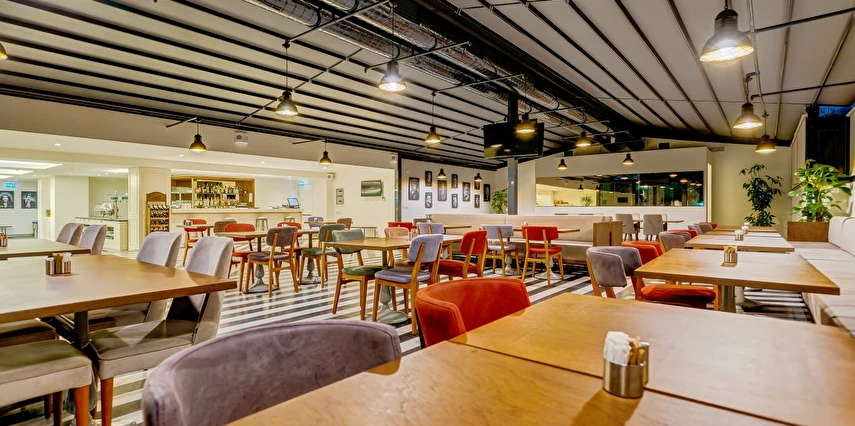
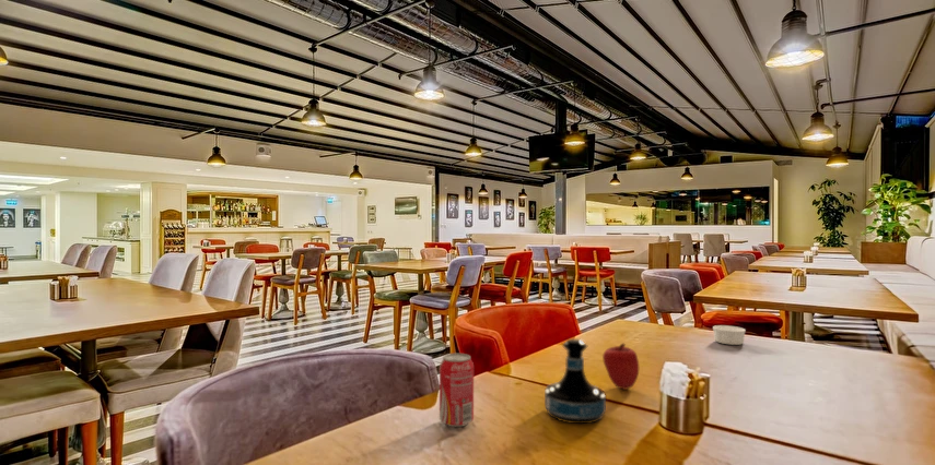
+ tequila bottle [544,337,607,425]
+ beverage can [439,353,475,428]
+ ramekin [712,324,747,346]
+ apple [601,342,640,391]
